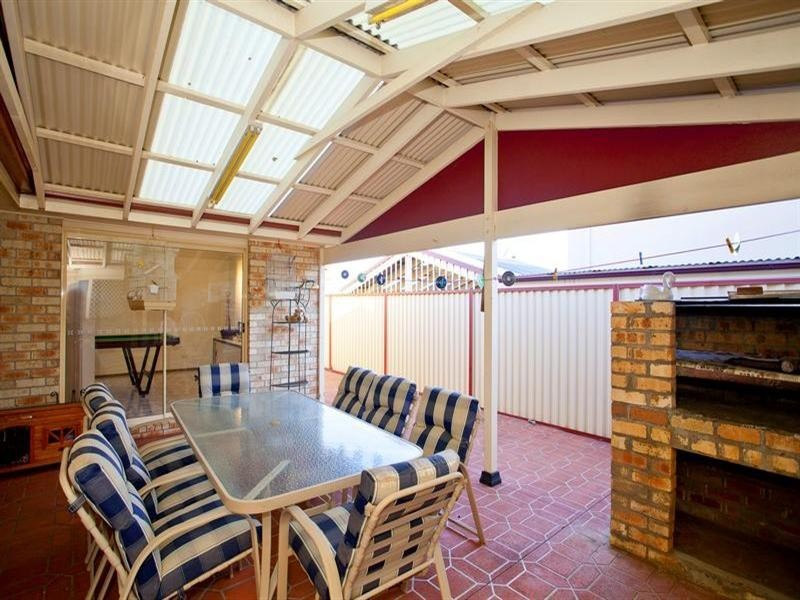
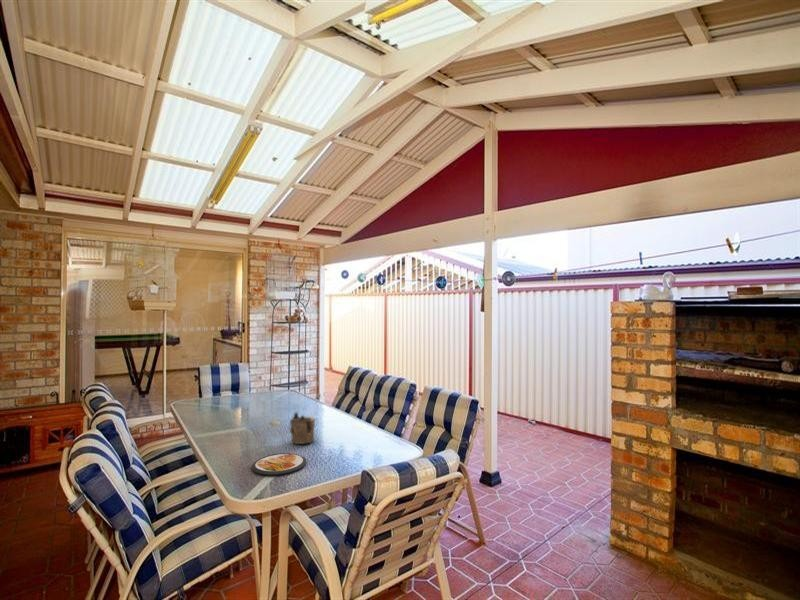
+ dish [251,452,307,476]
+ teapot [289,411,316,445]
